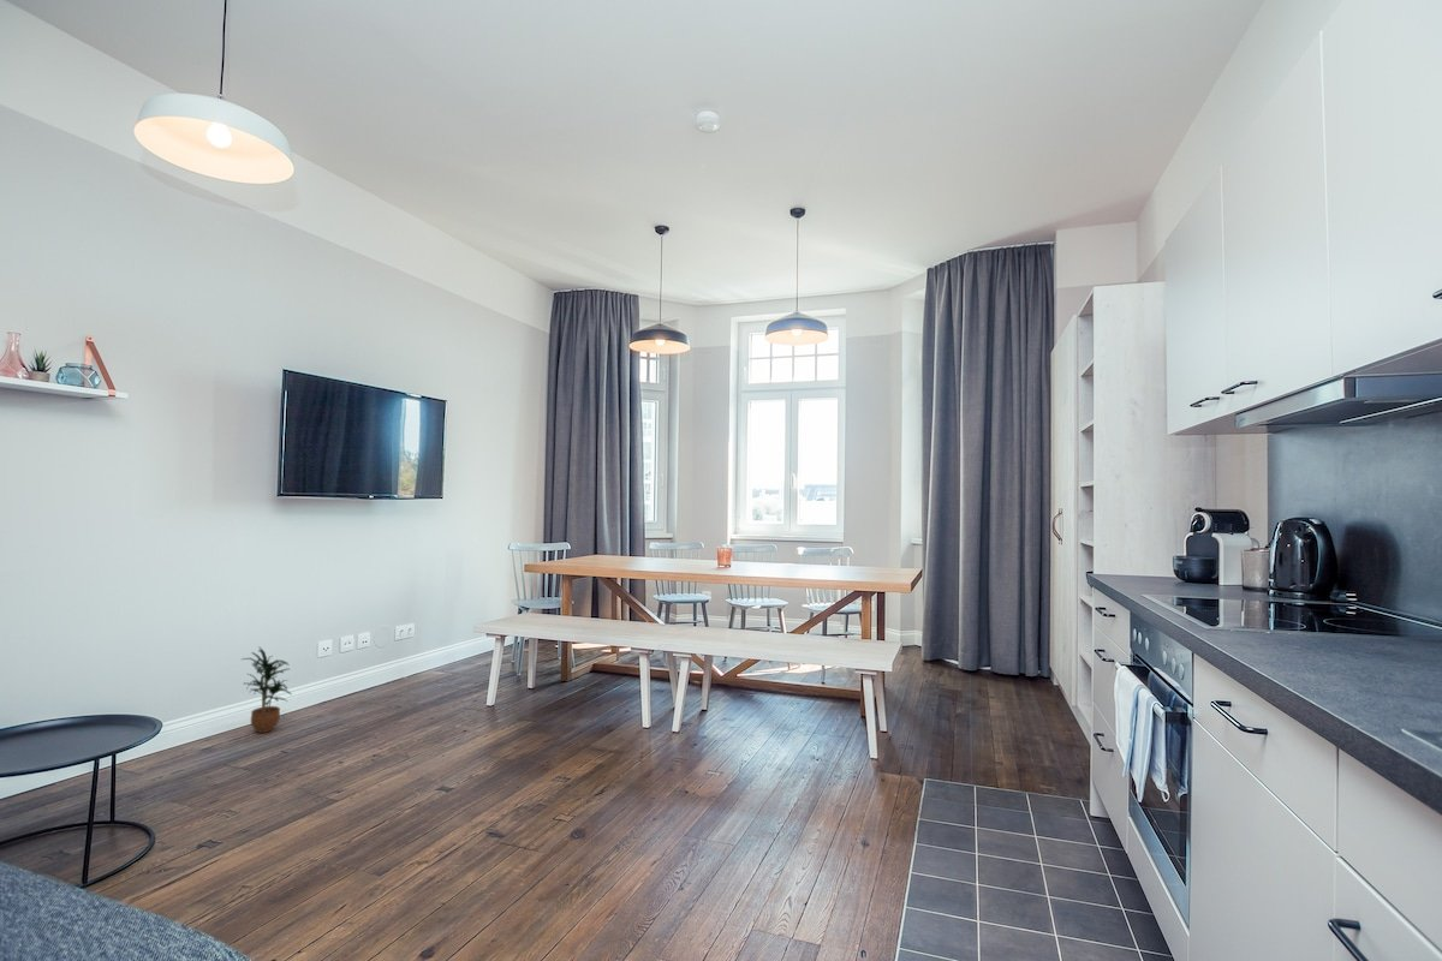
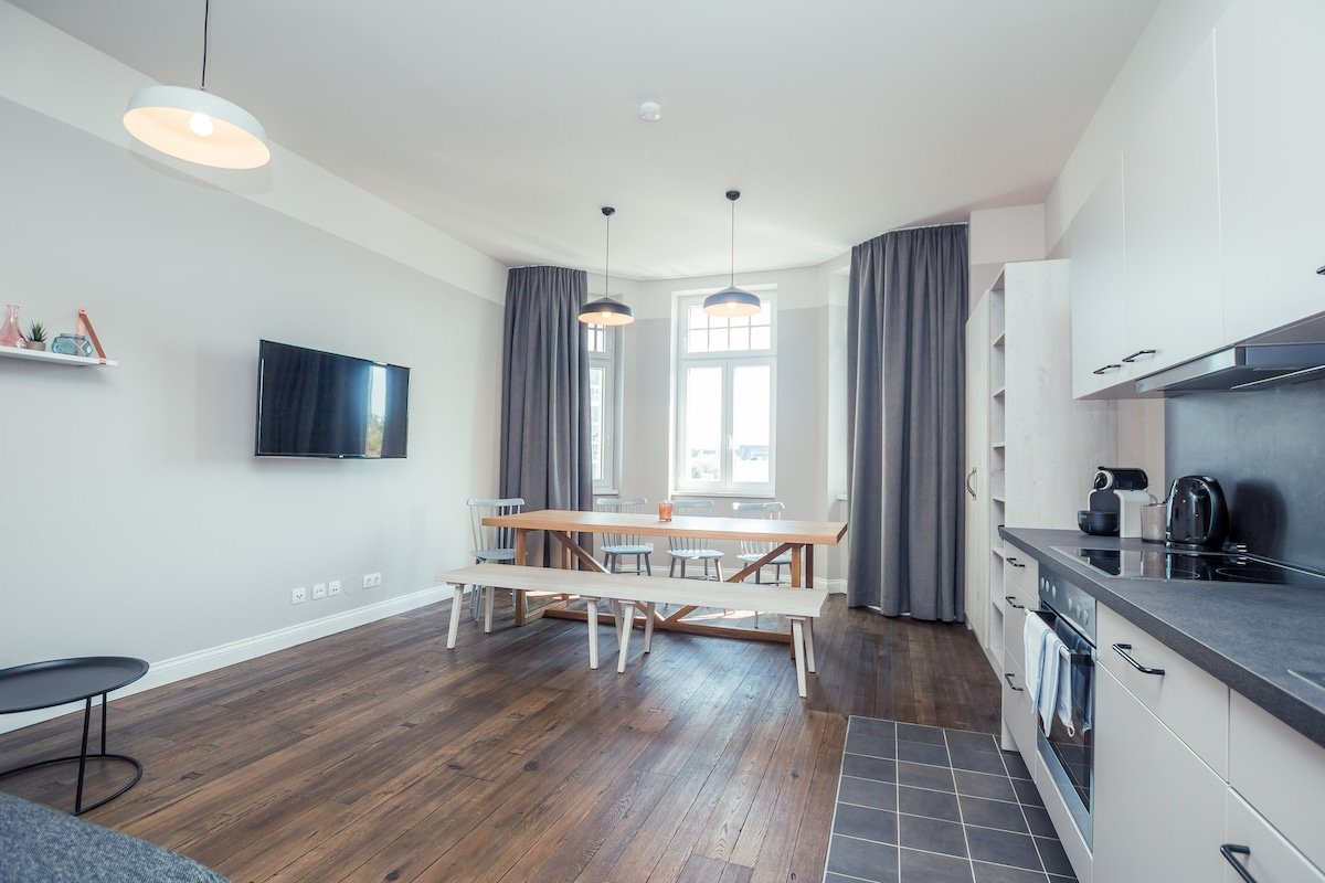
- potted plant [242,645,293,734]
